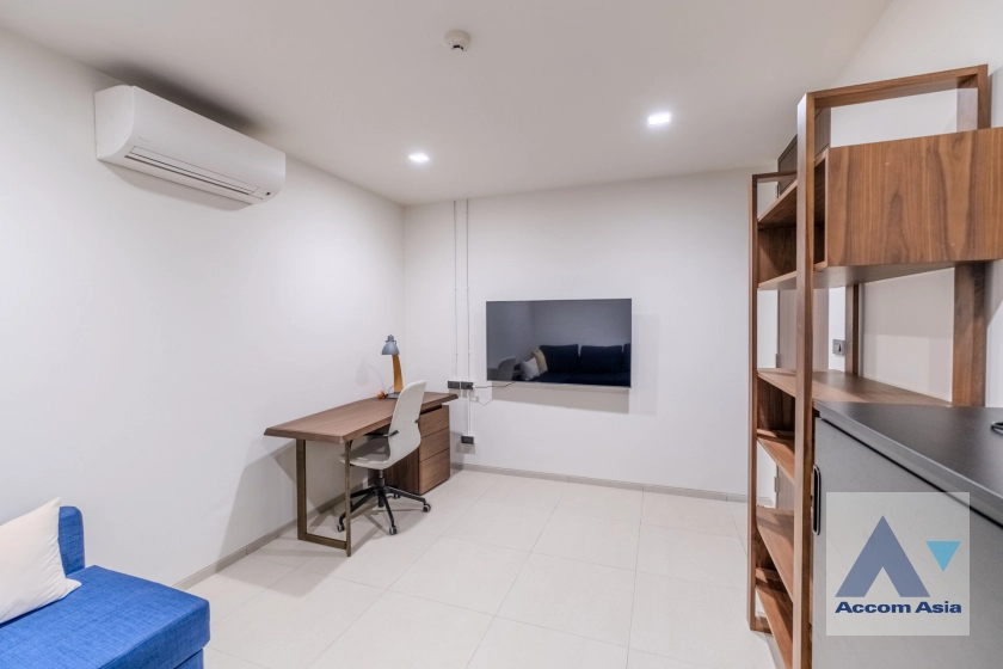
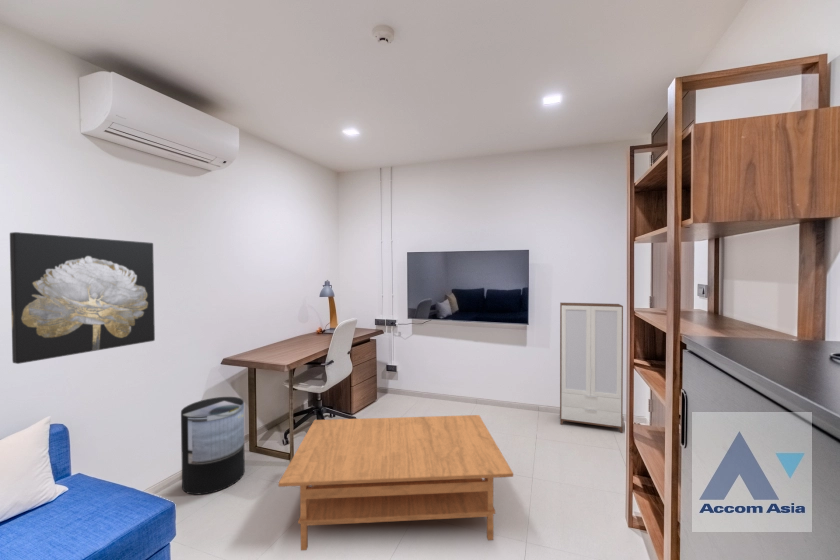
+ coffee table [277,414,514,552]
+ trash can [180,396,246,496]
+ wall art [9,231,156,365]
+ cabinet [559,302,624,433]
